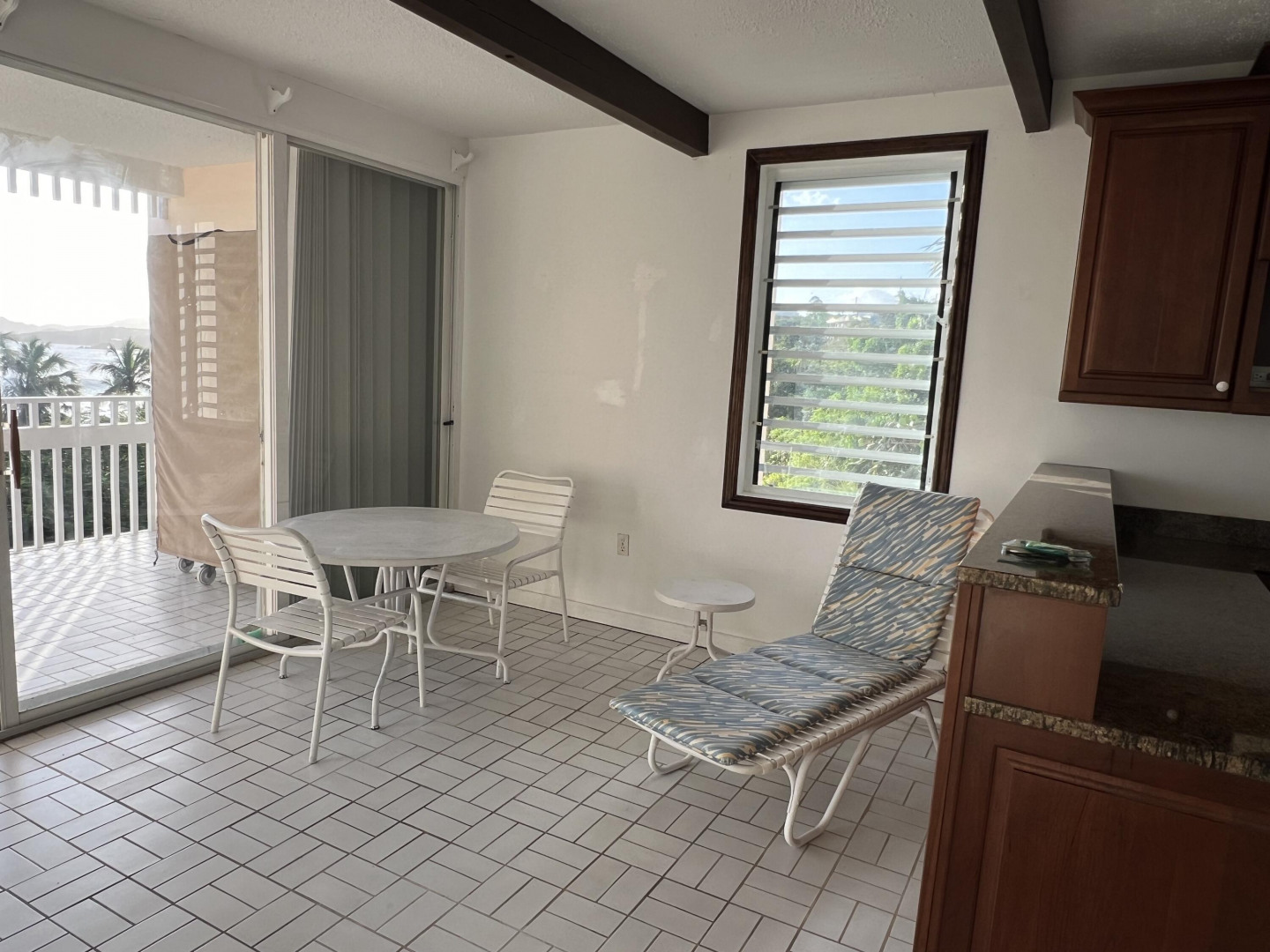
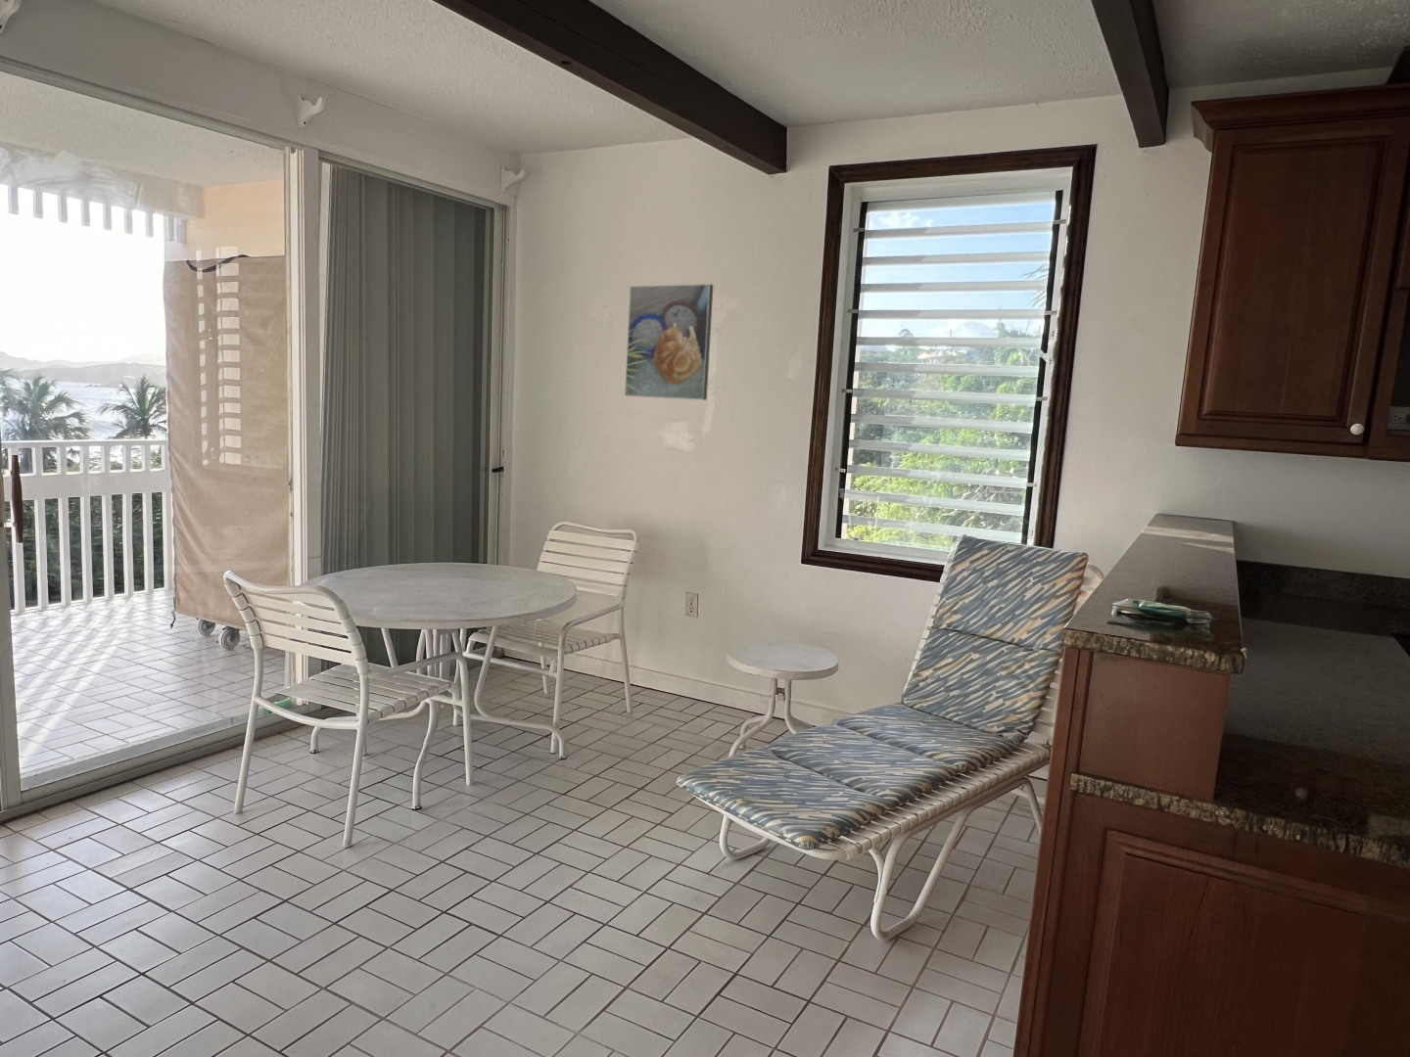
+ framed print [624,283,714,401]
